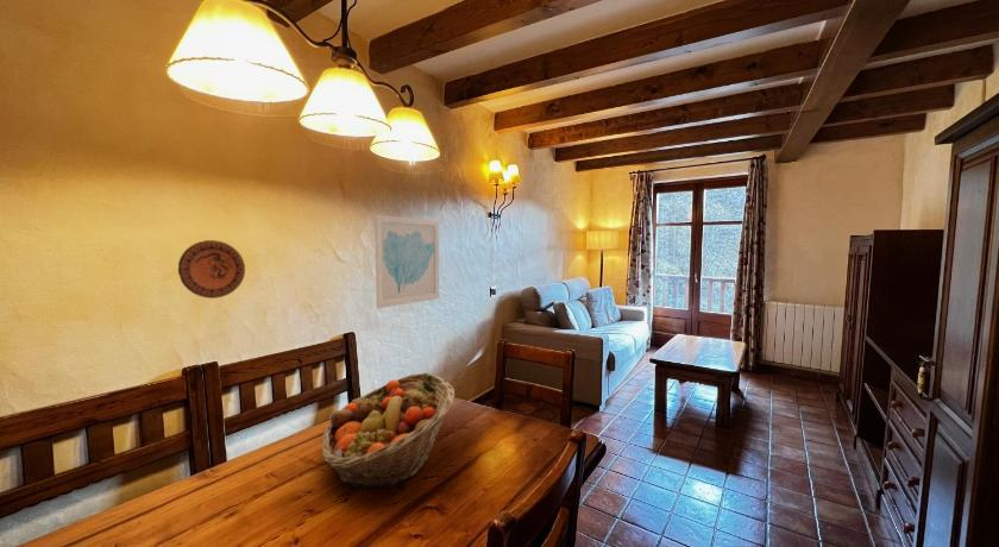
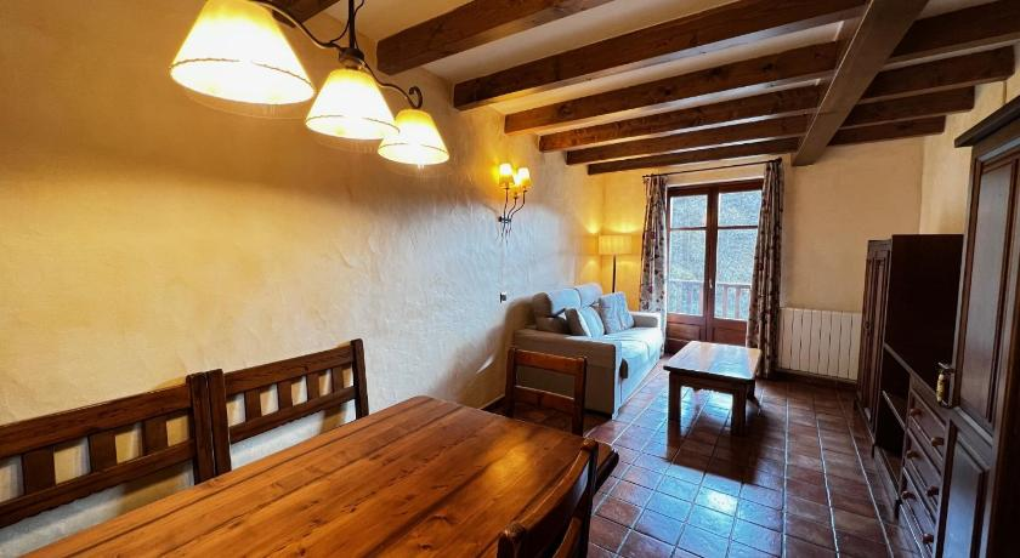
- wall art [373,214,440,309]
- decorative plate [177,239,246,300]
- fruit basket [321,371,455,490]
